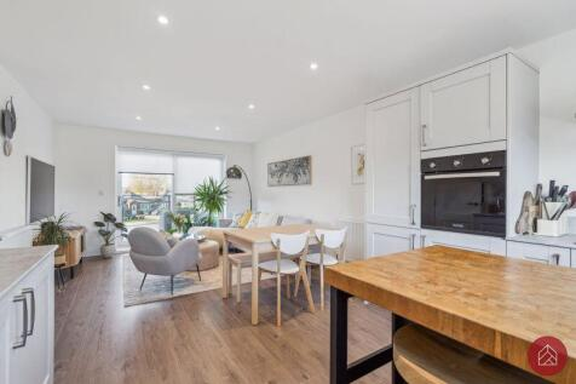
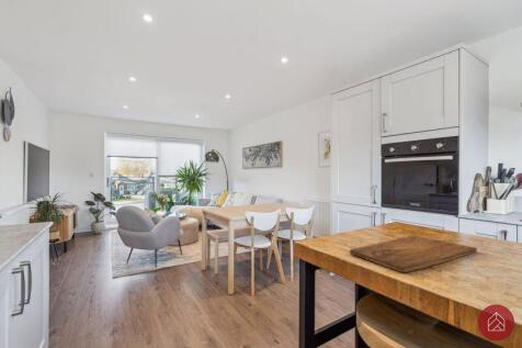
+ cutting board [349,234,478,273]
